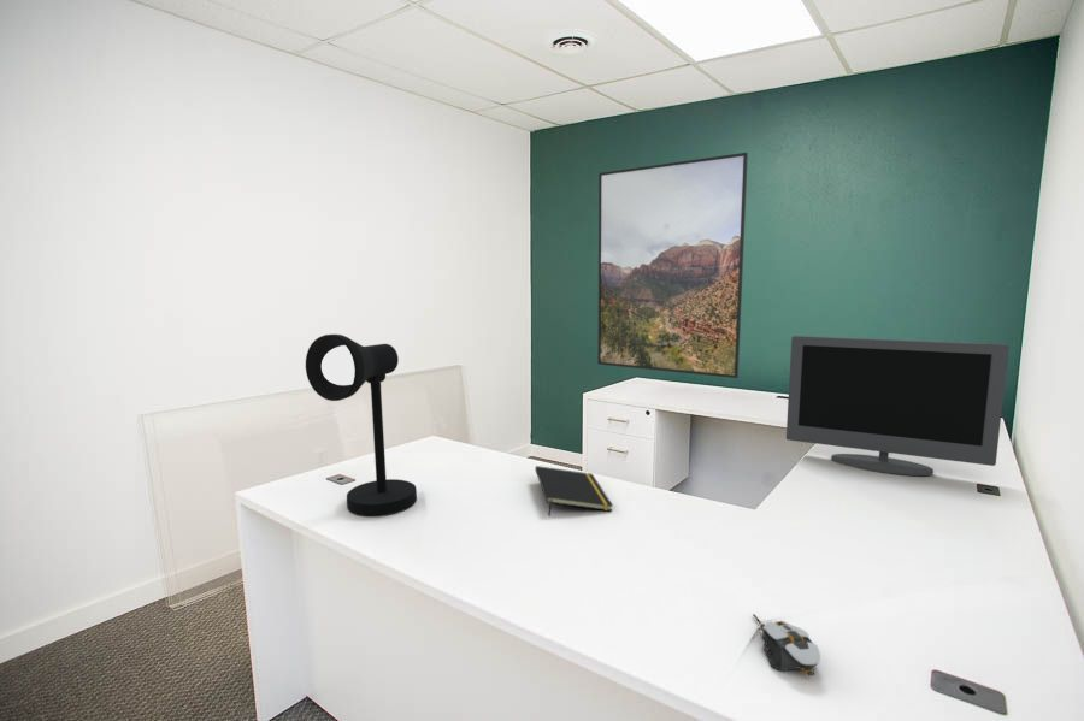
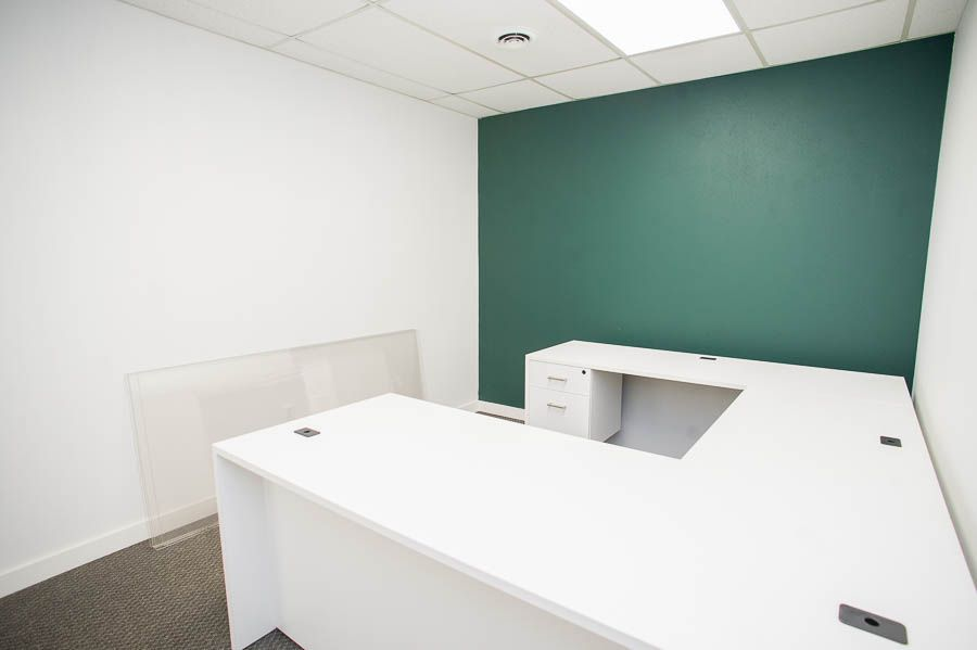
- monitor [785,335,1011,477]
- notepad [534,465,614,518]
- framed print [596,152,749,379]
- desk lamp [305,333,418,518]
- computer mouse [752,613,821,676]
